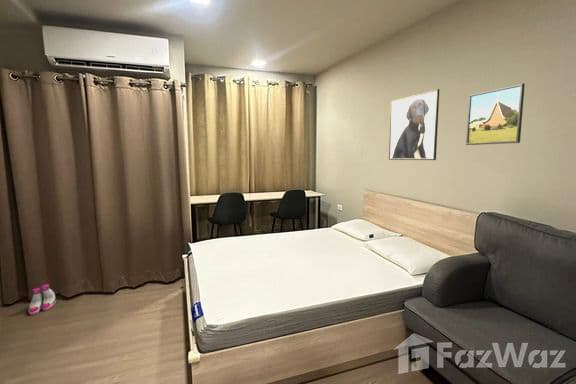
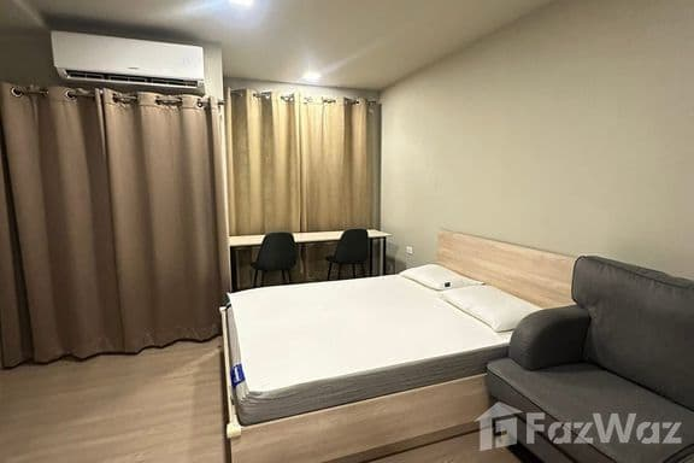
- boots [27,283,57,316]
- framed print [388,88,440,161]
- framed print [465,82,526,146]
